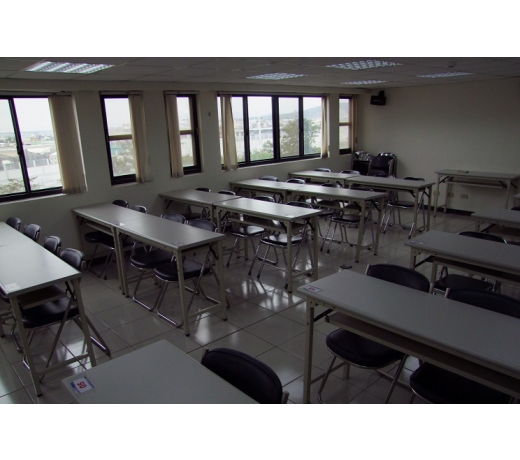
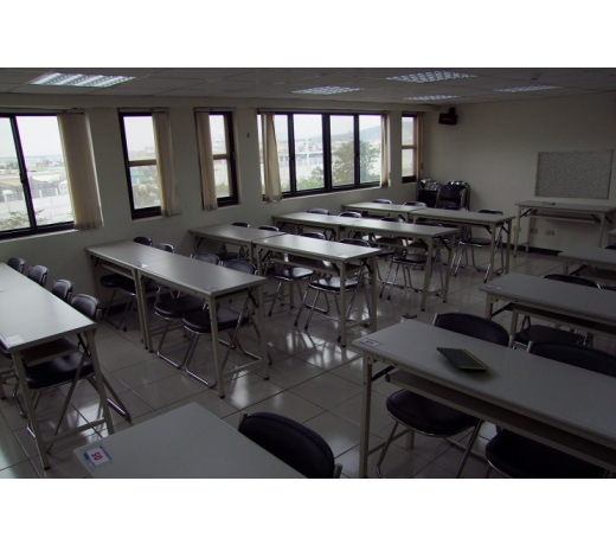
+ wall art [533,148,615,200]
+ notepad [435,346,489,376]
